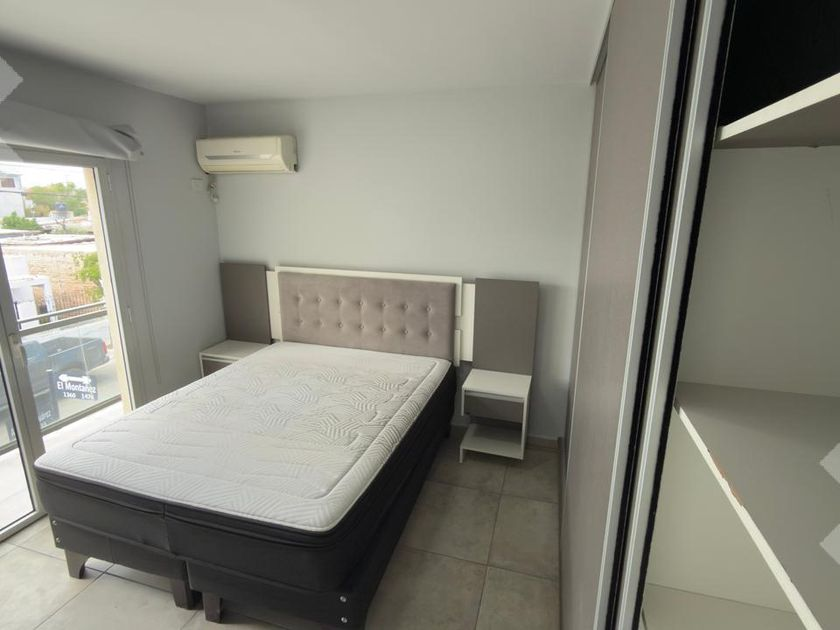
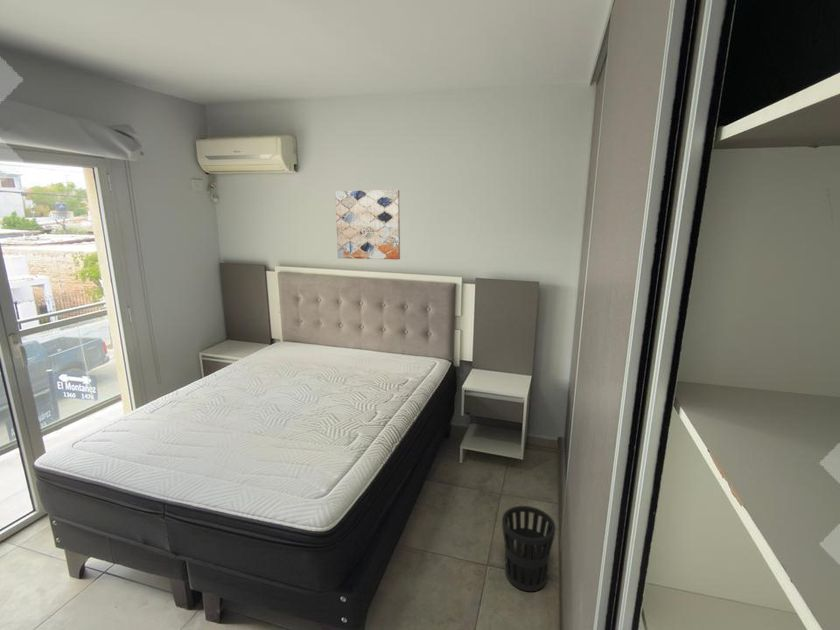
+ wastebasket [501,505,557,592]
+ wall art [334,189,401,260]
